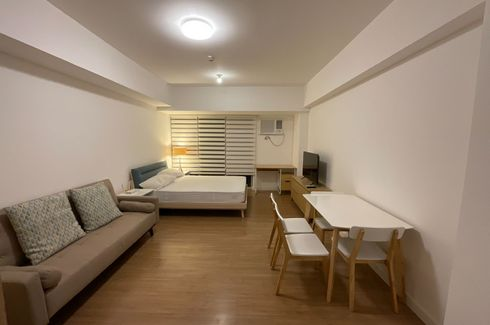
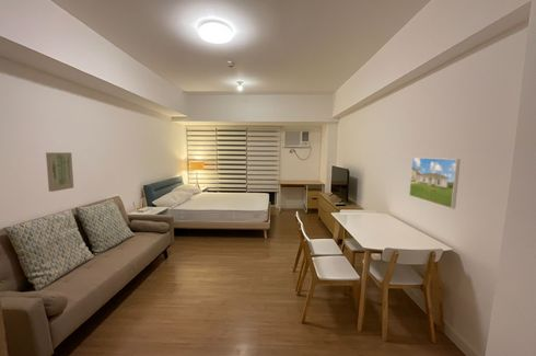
+ wall art [45,151,74,193]
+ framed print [408,157,462,210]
